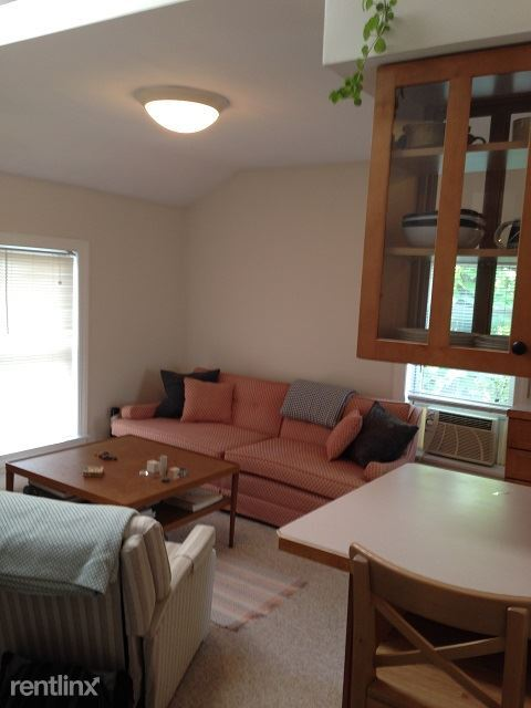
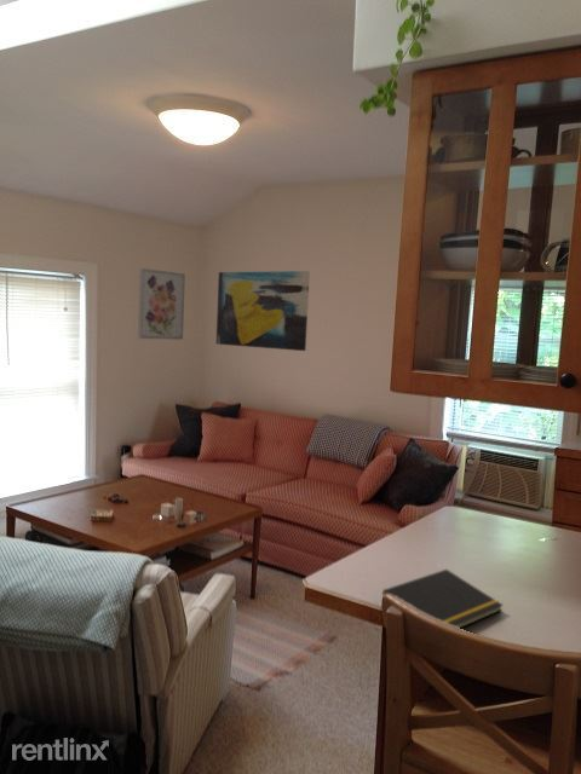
+ wall art [137,267,186,341]
+ notepad [379,568,505,629]
+ wall art [215,270,311,352]
